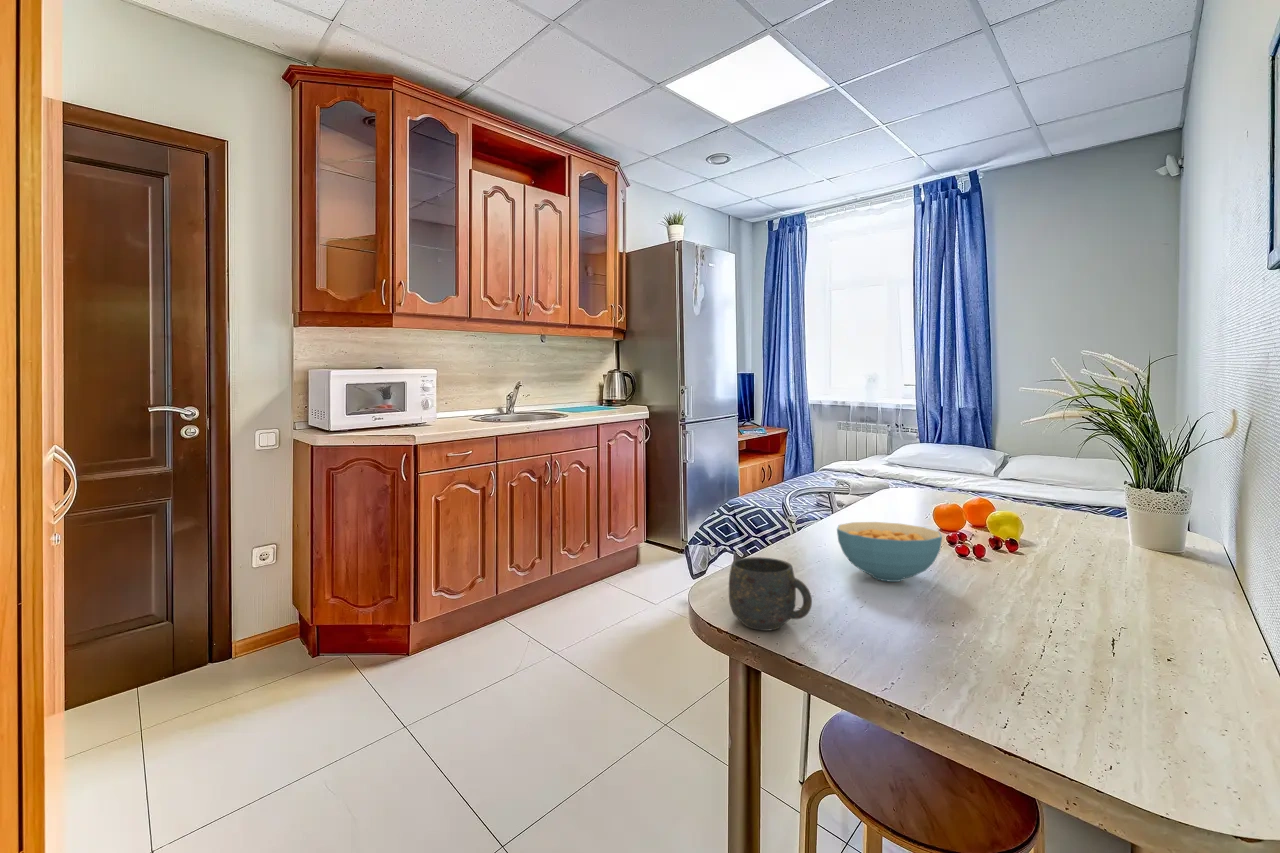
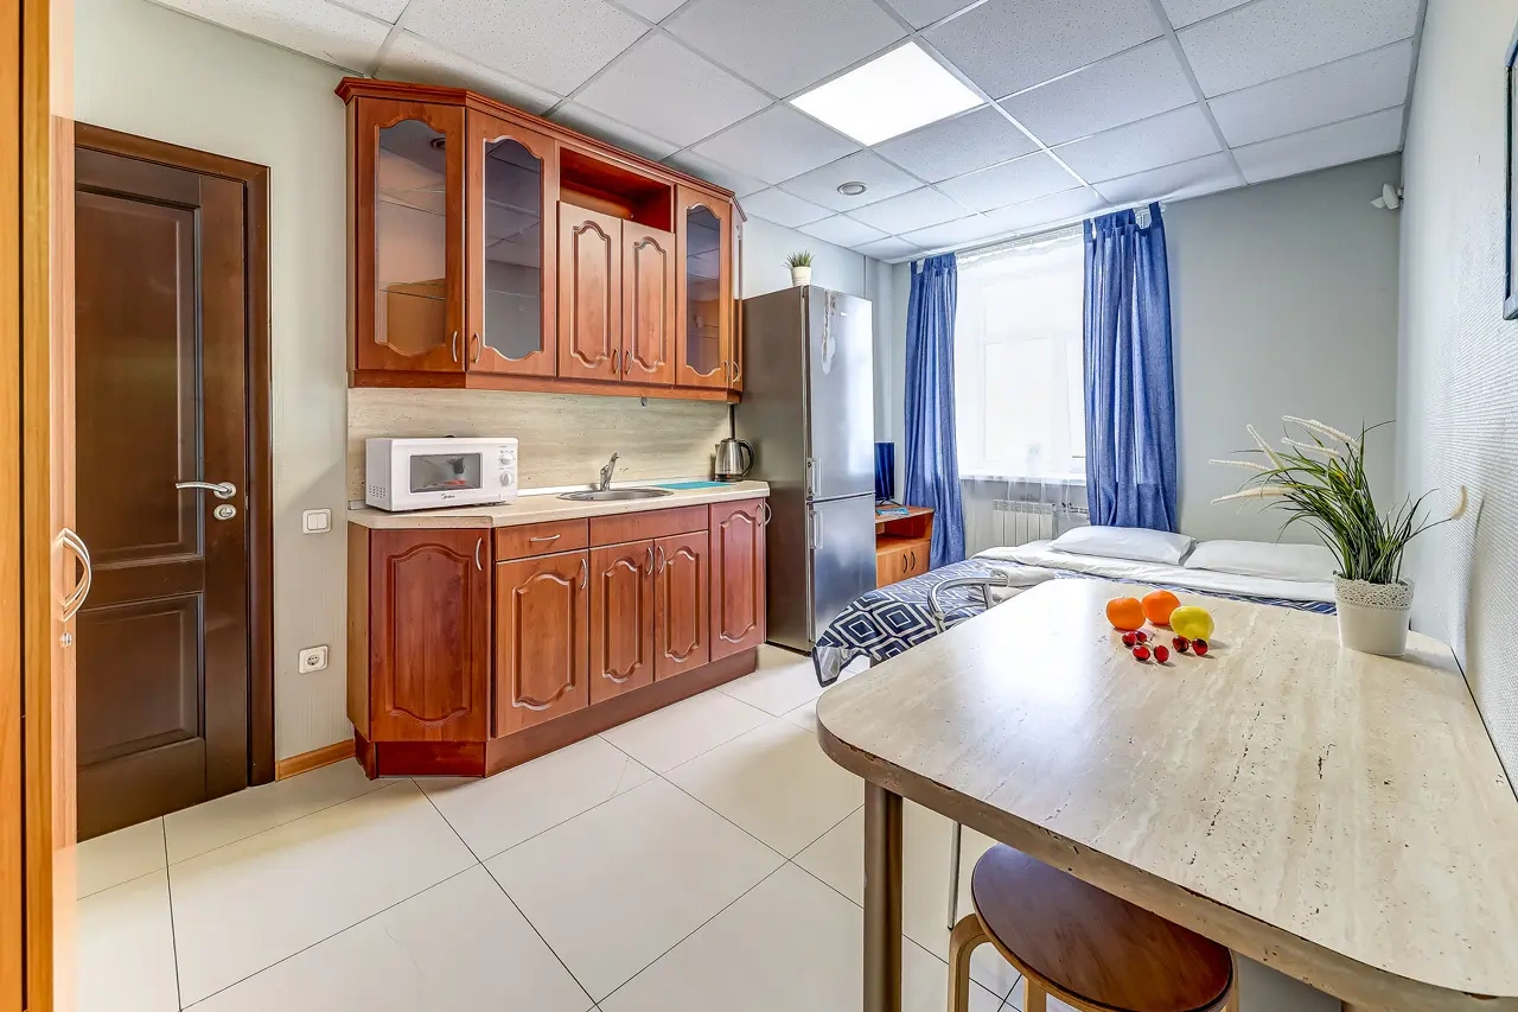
- cereal bowl [836,521,943,583]
- mug [728,556,813,632]
